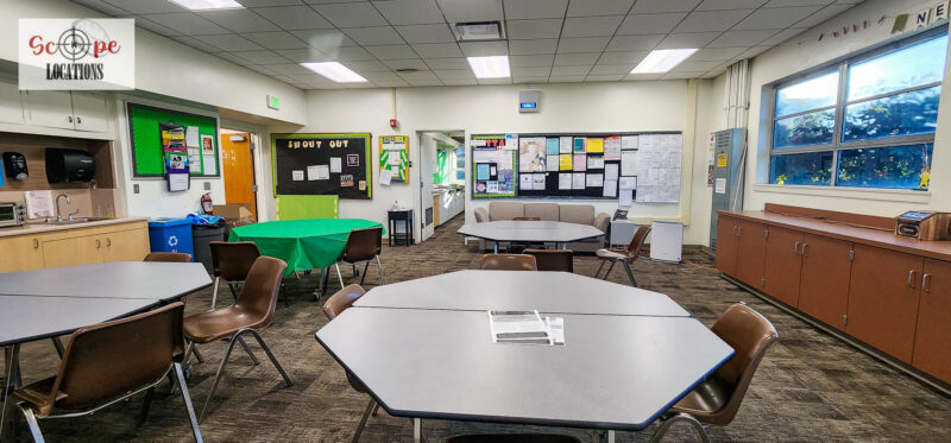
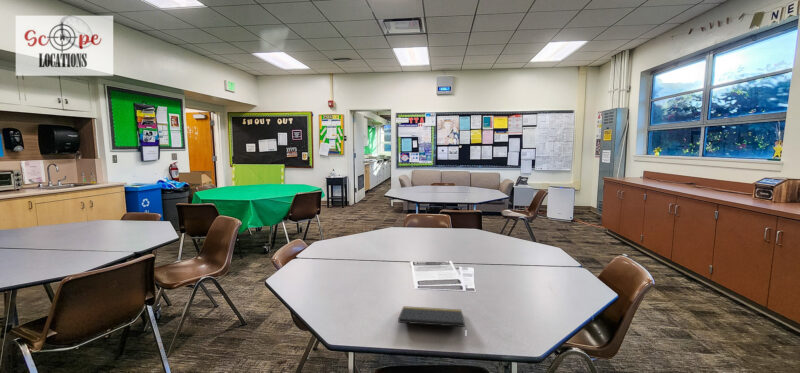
+ notepad [397,305,467,329]
